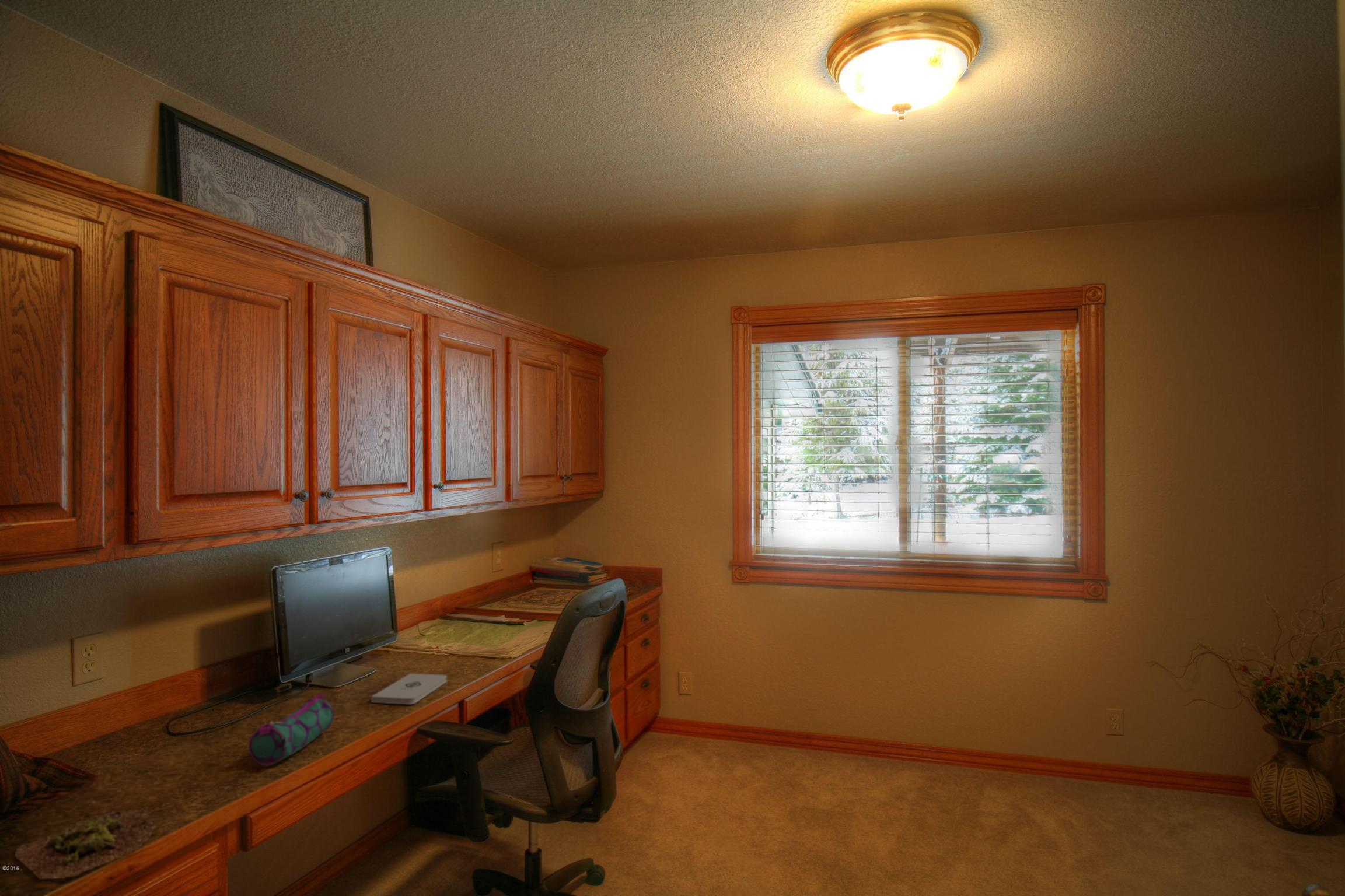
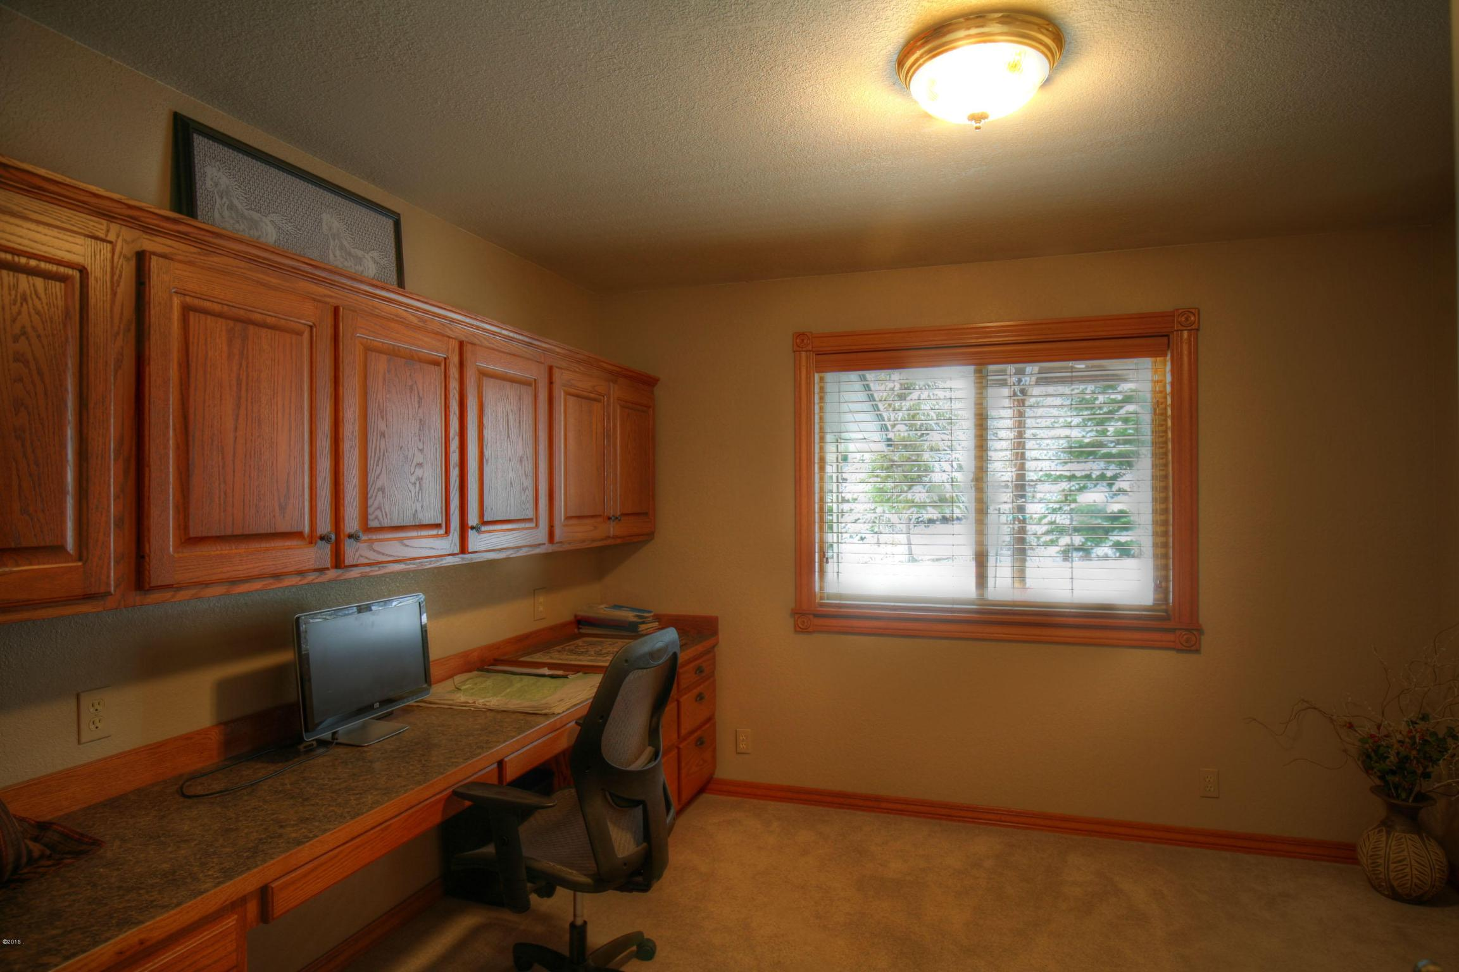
- pencil case [248,694,334,767]
- notepad [371,673,448,705]
- succulent plant [14,807,158,880]
